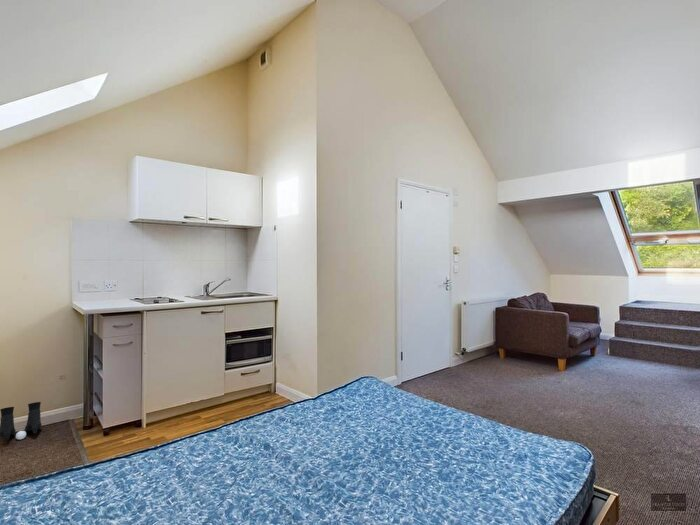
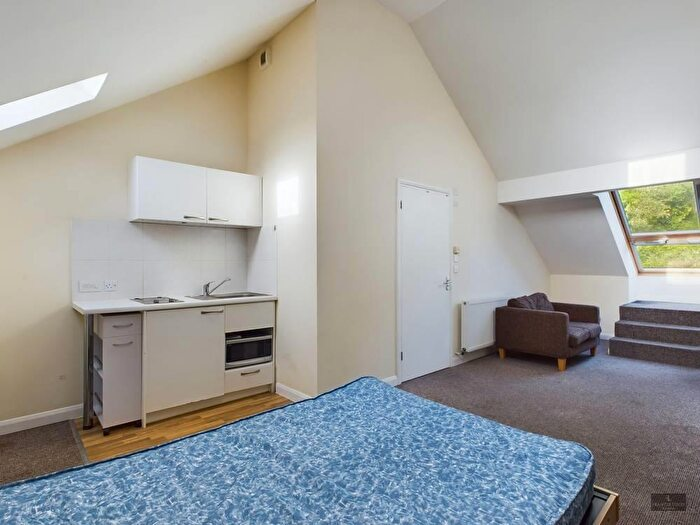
- boots [0,401,43,441]
